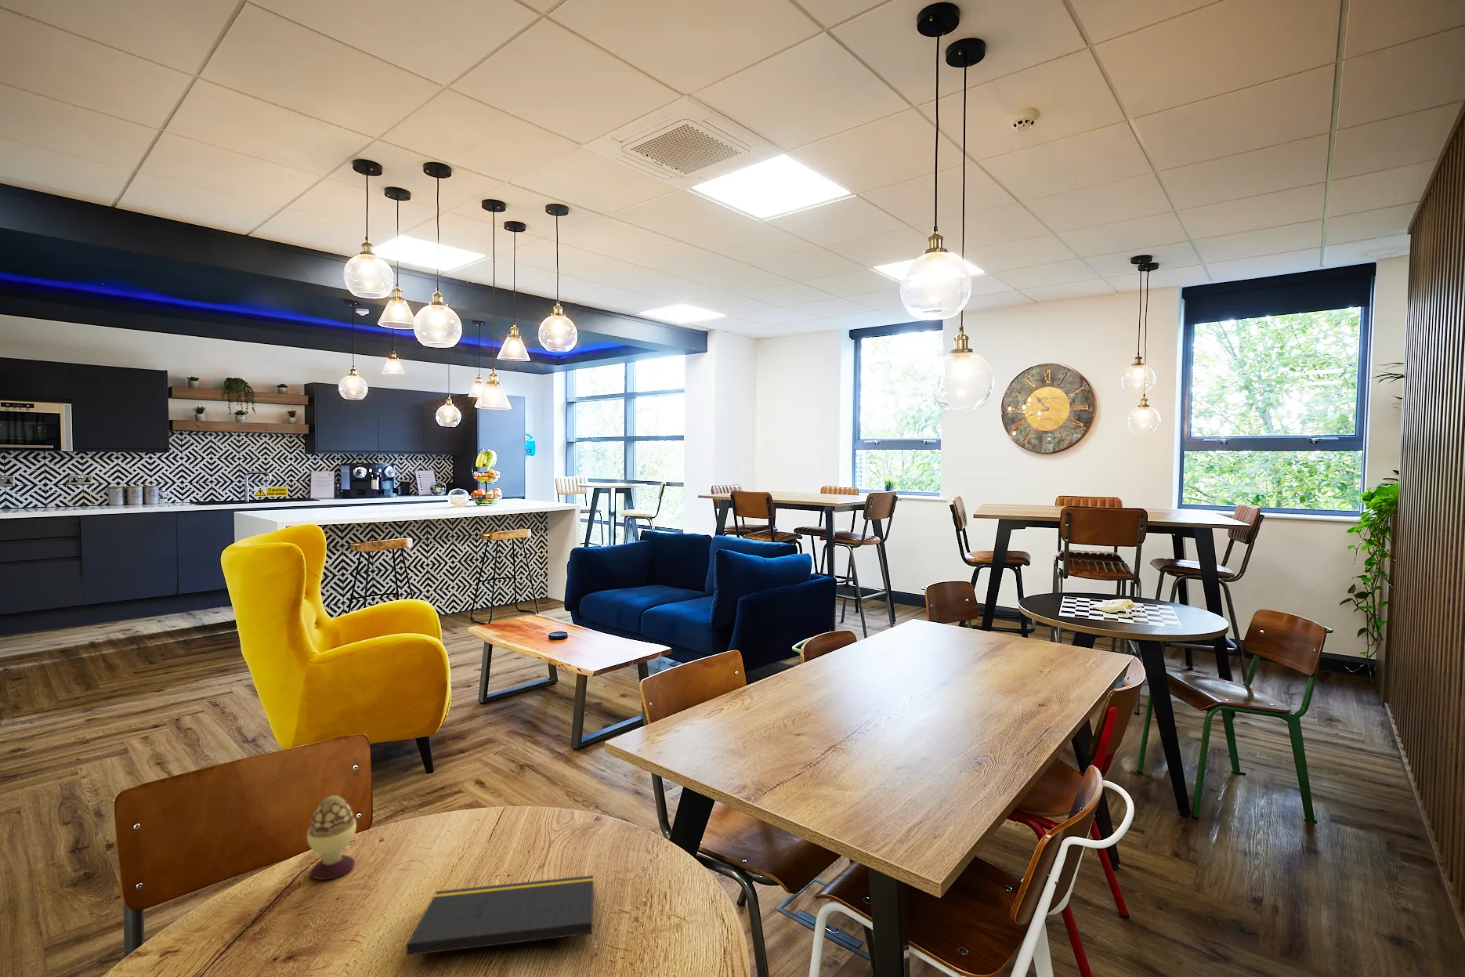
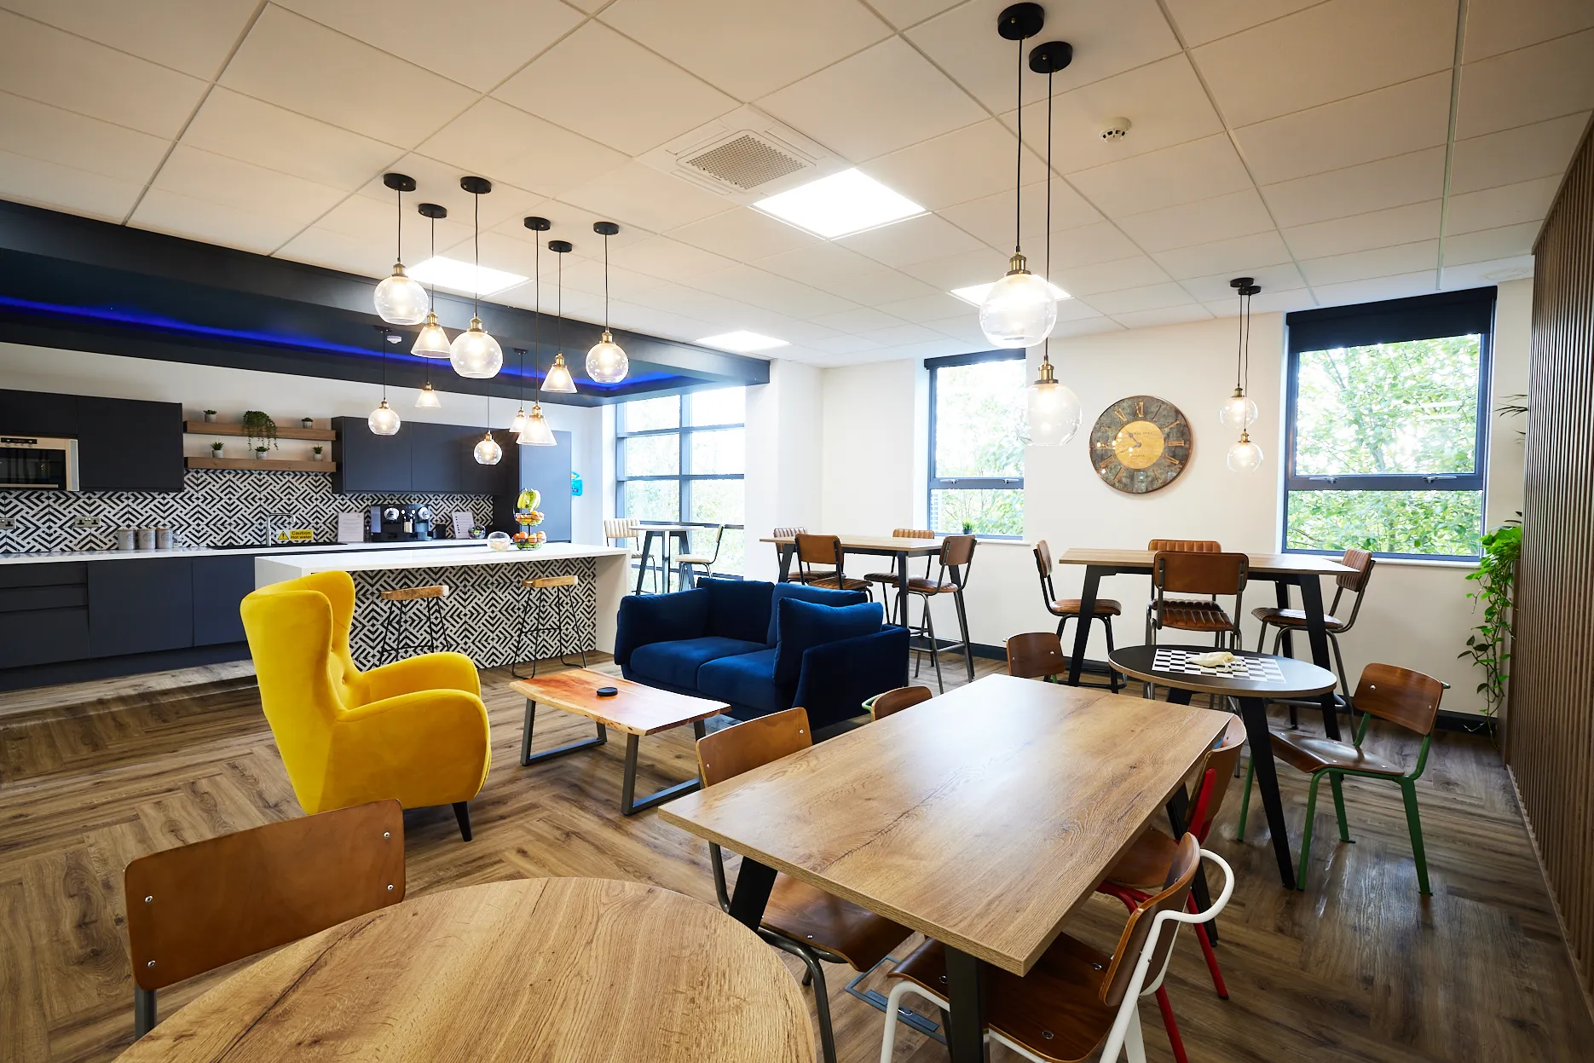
- decorative egg [306,795,358,881]
- notepad [405,875,597,956]
